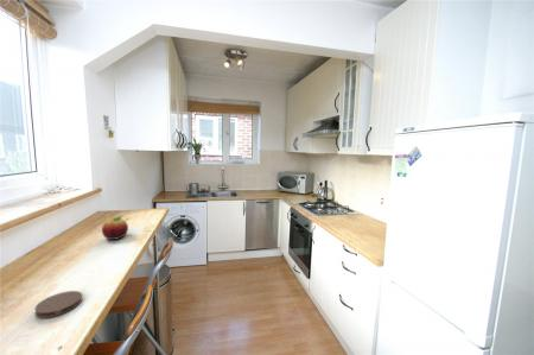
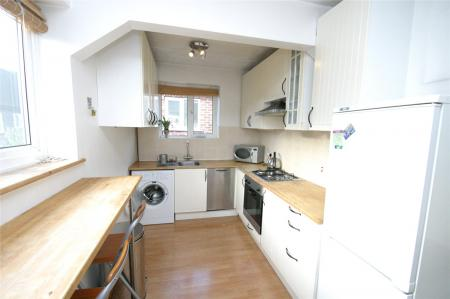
- coaster [33,290,83,319]
- fruit [101,215,129,241]
